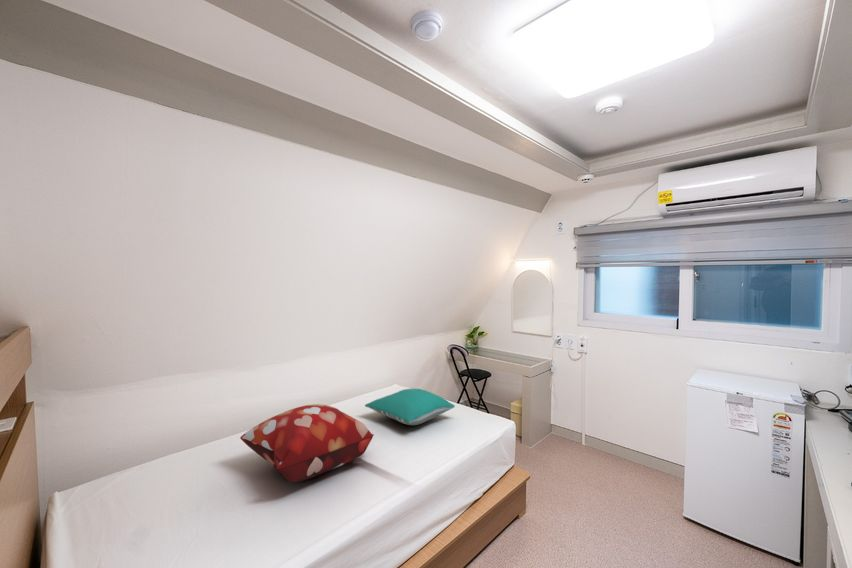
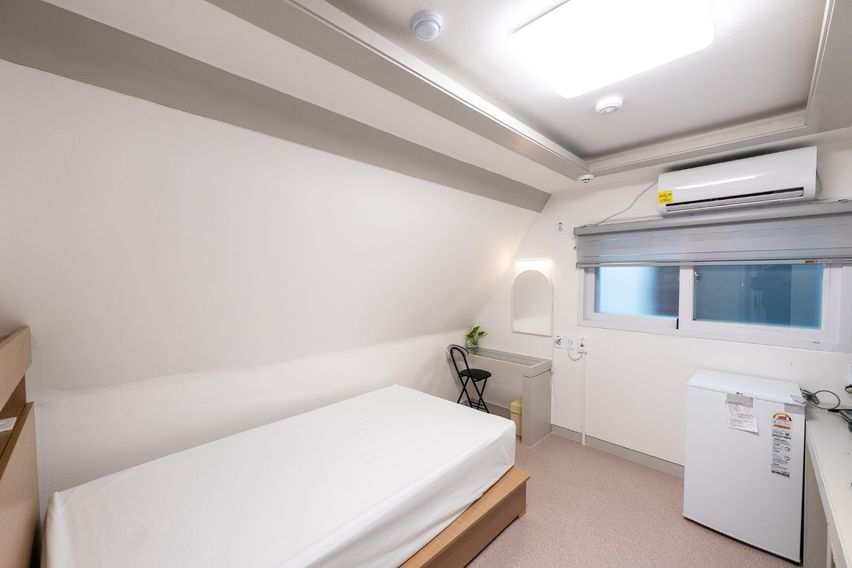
- decorative pillow [239,403,375,483]
- pillow [364,388,456,426]
